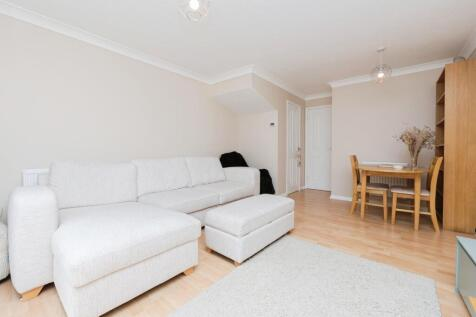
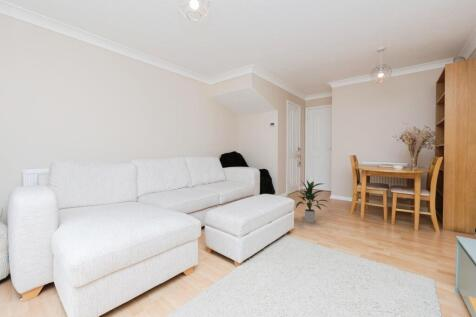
+ indoor plant [295,180,329,224]
